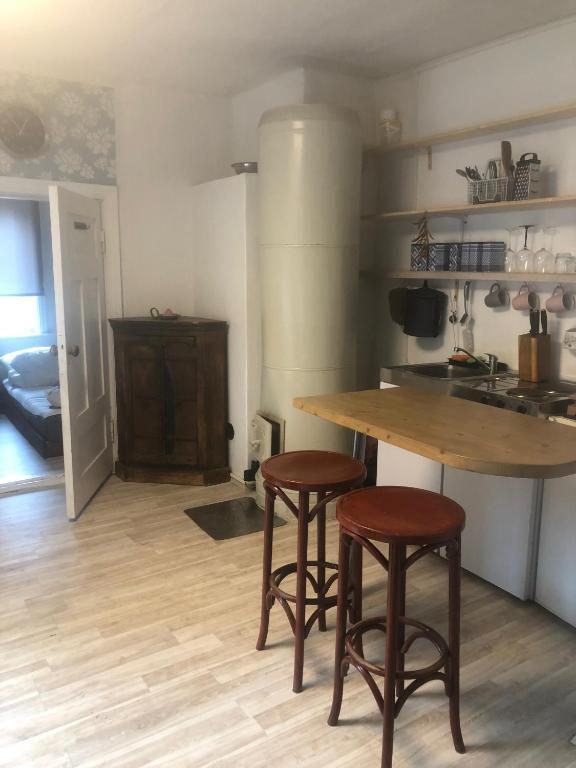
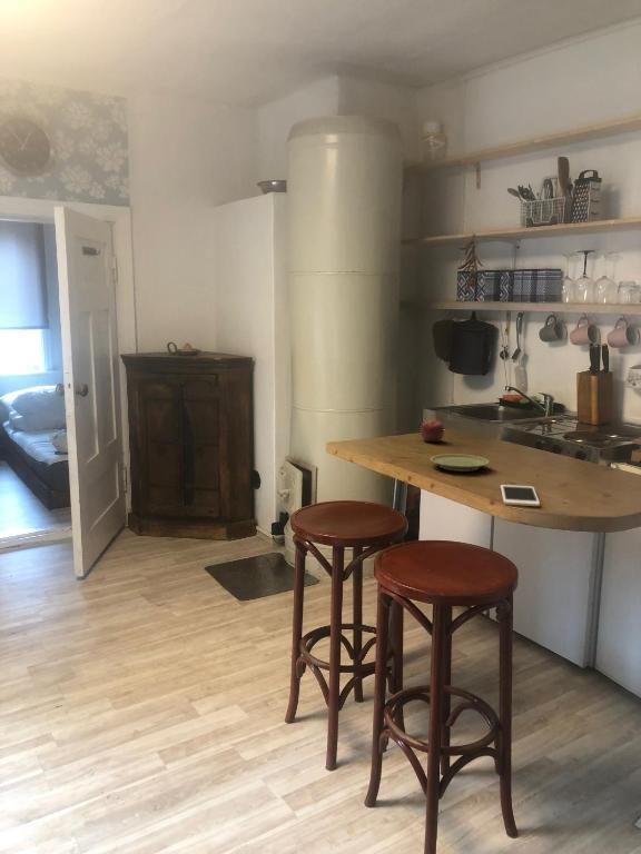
+ cell phone [500,484,541,507]
+ plate [430,453,490,473]
+ apple [420,419,445,443]
